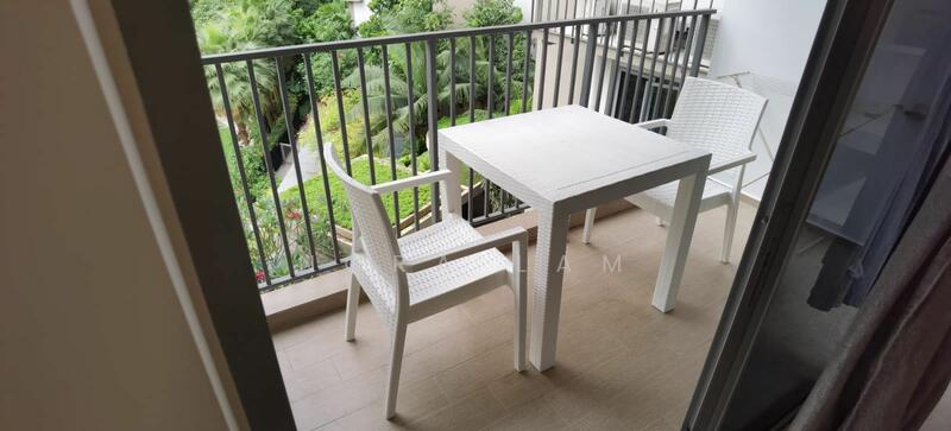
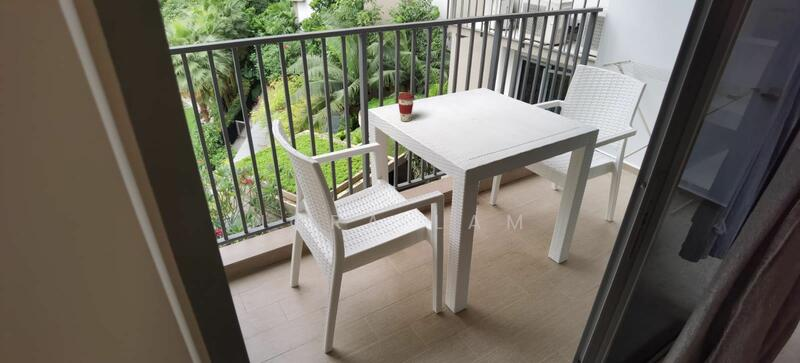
+ coffee cup [397,92,415,122]
